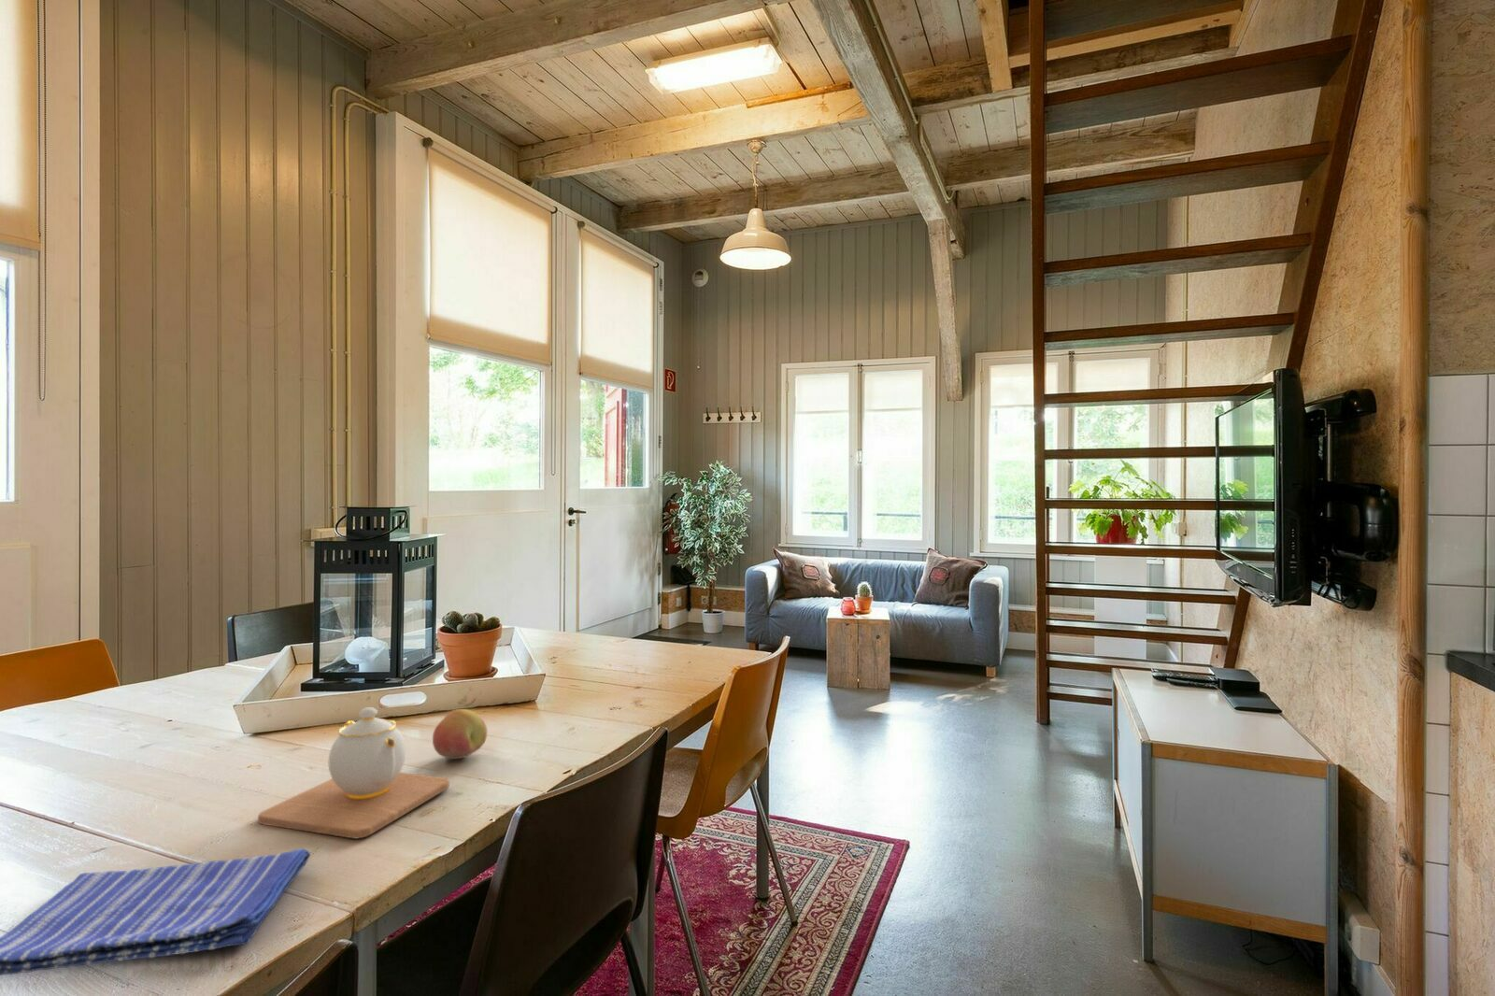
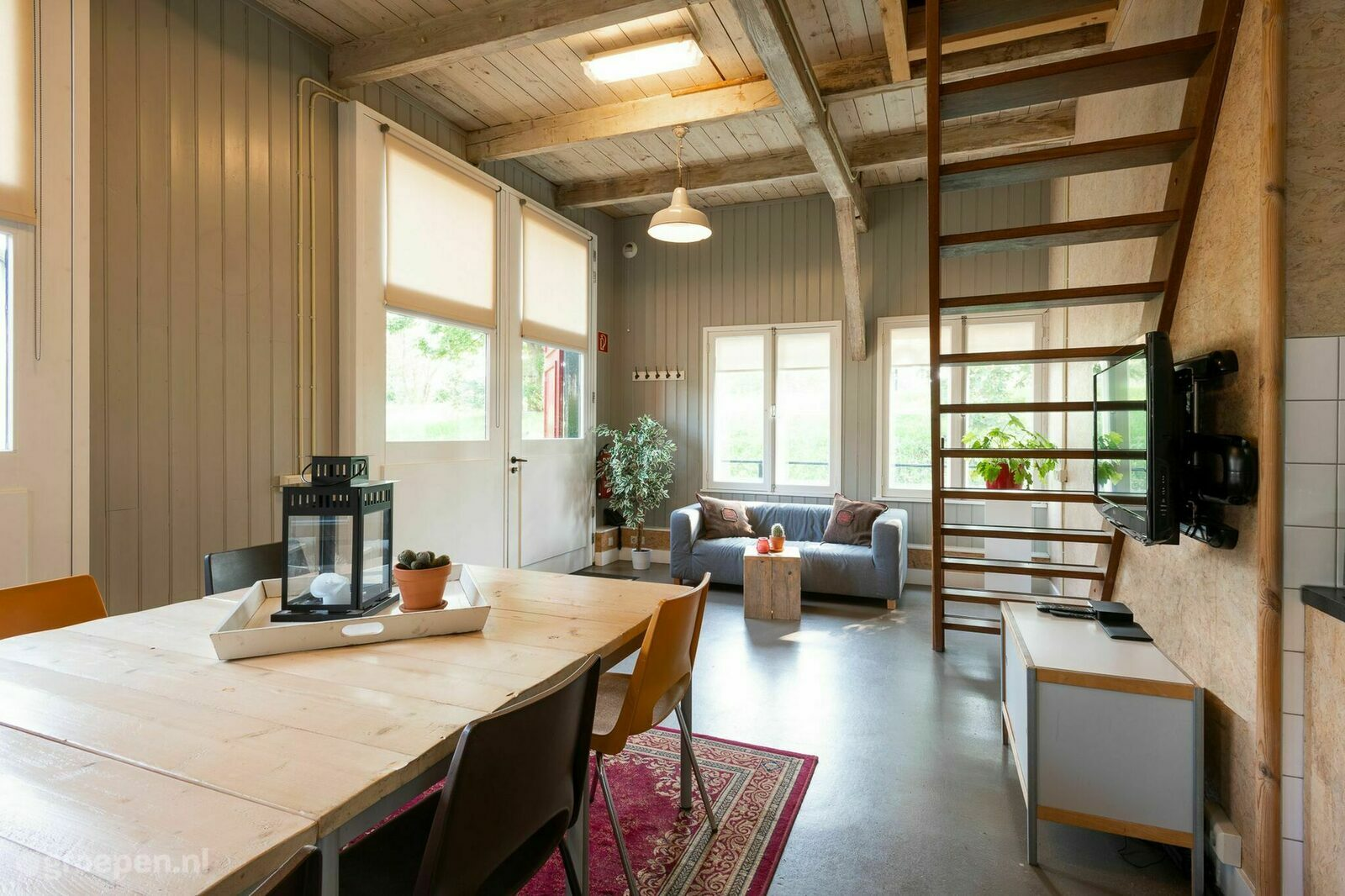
- fruit [431,708,489,759]
- dish towel [0,847,311,976]
- teapot [257,706,450,839]
